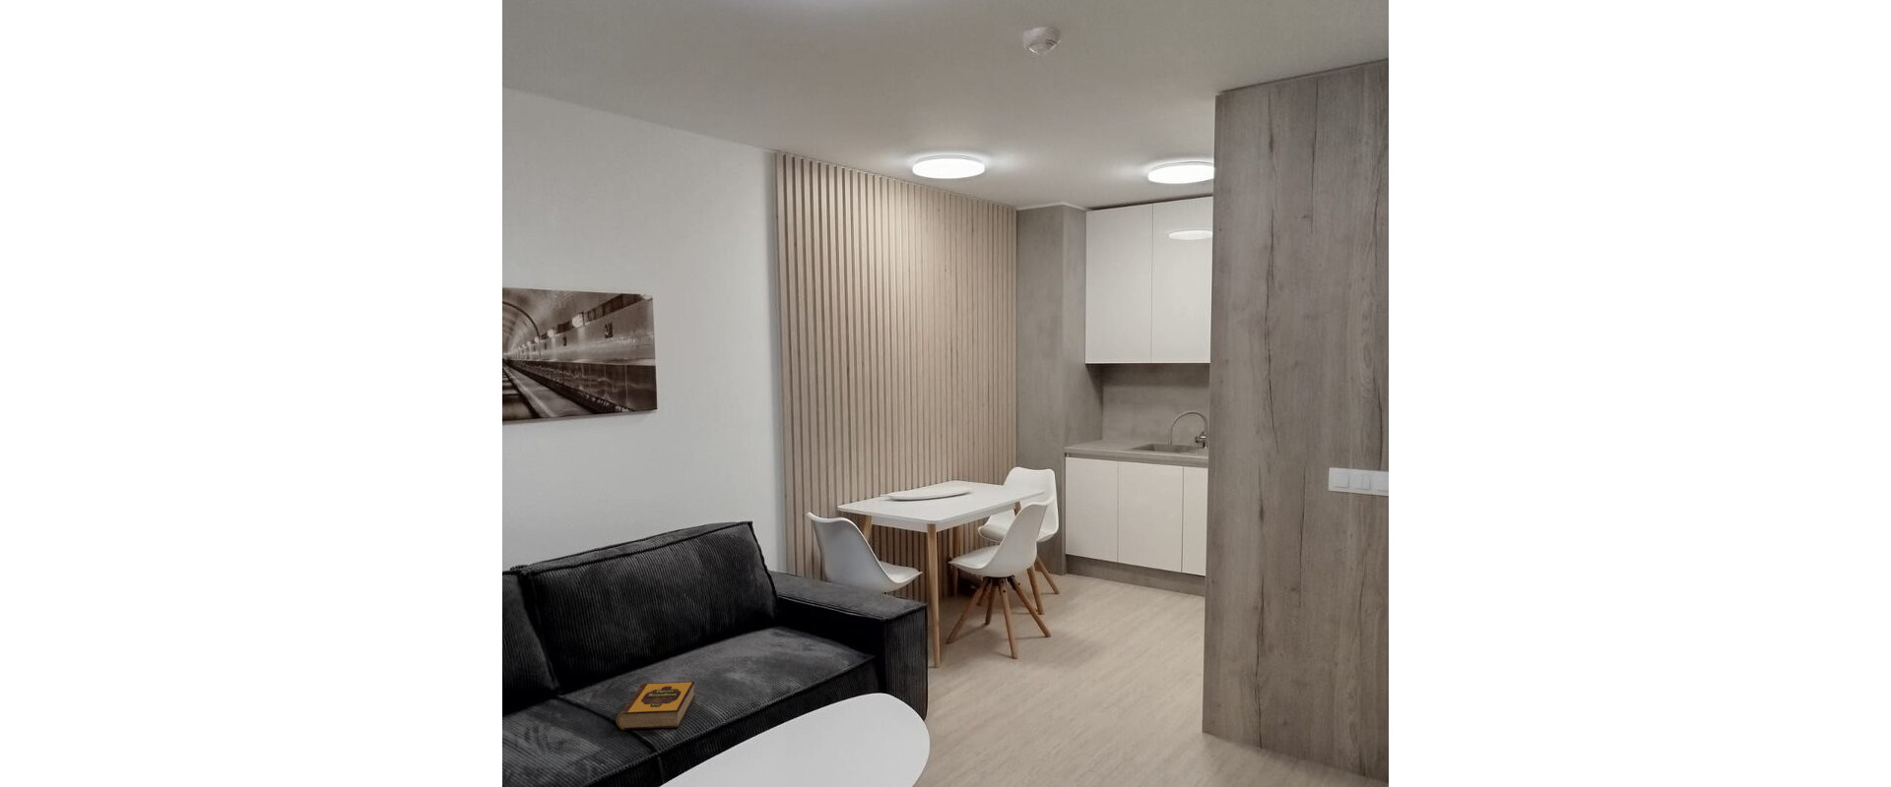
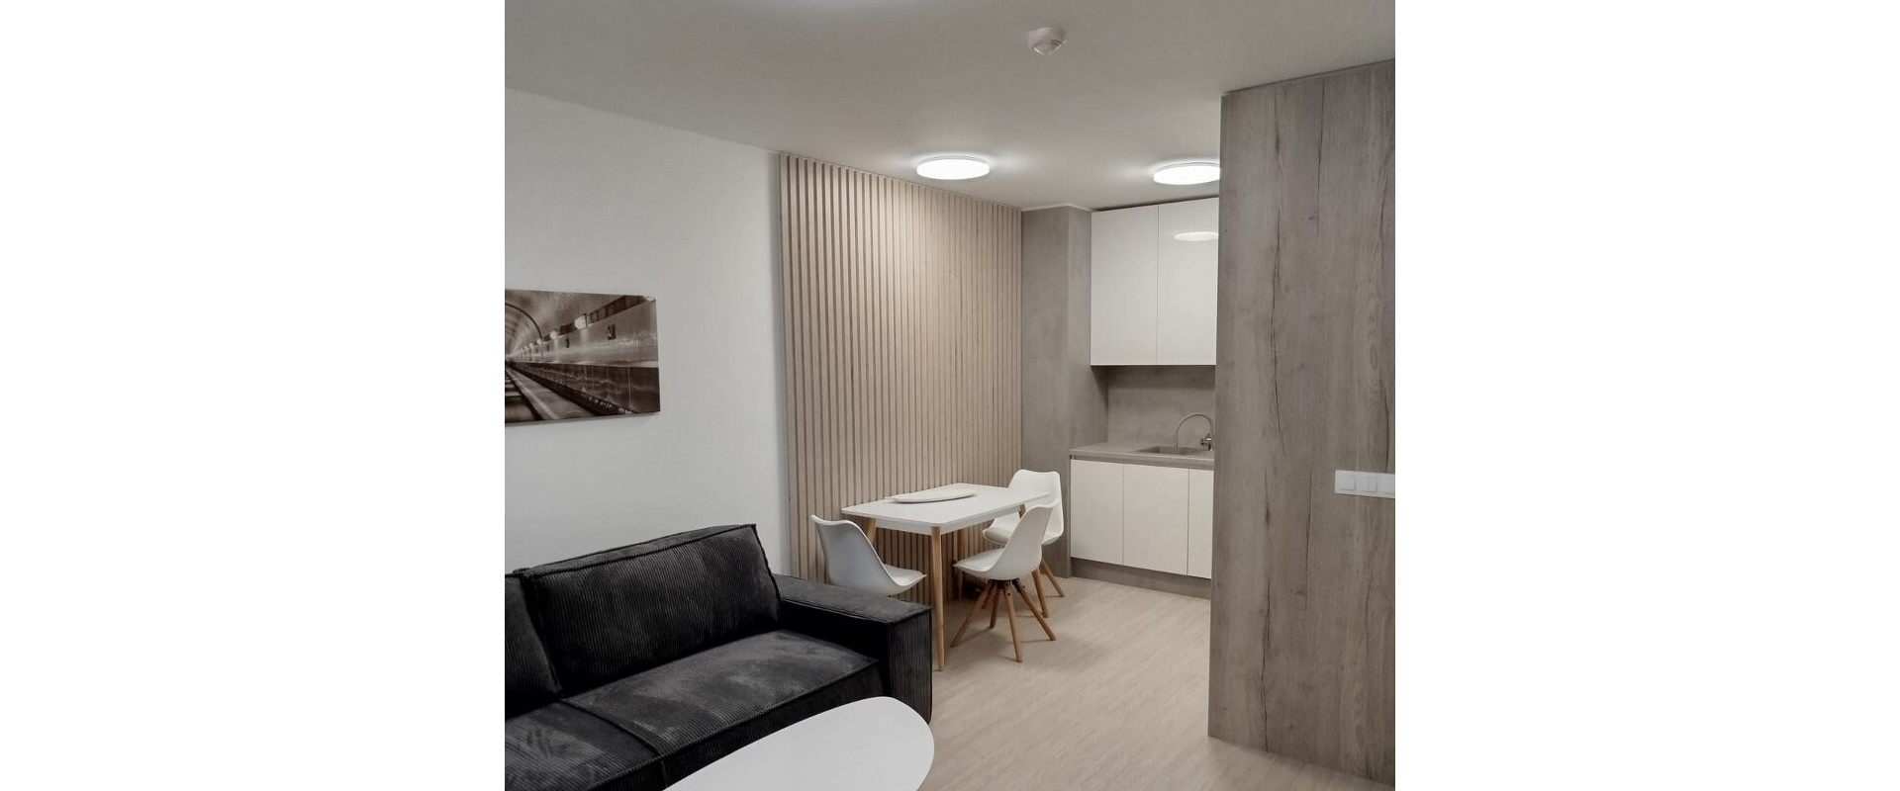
- hardback book [615,681,696,730]
